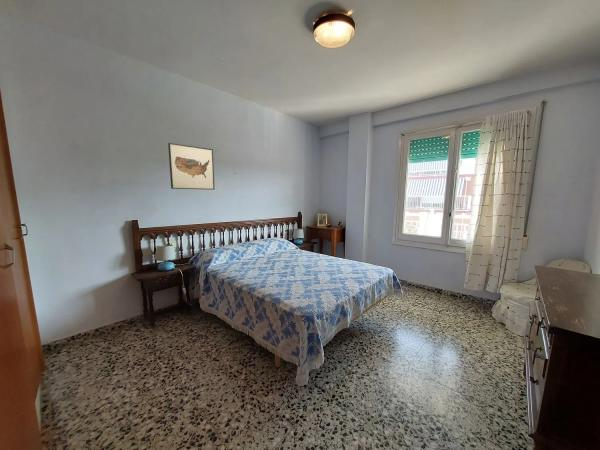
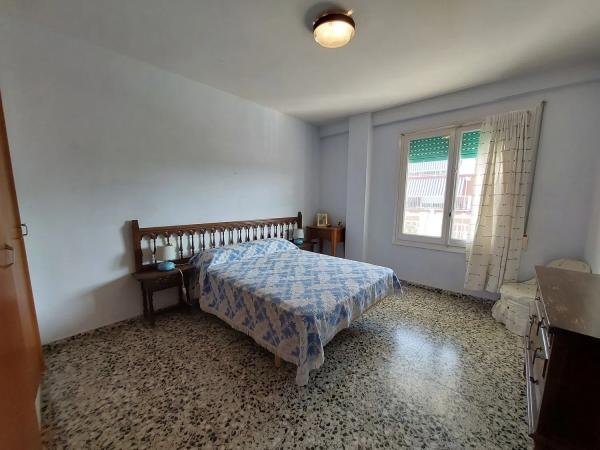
- wall art [167,142,216,191]
